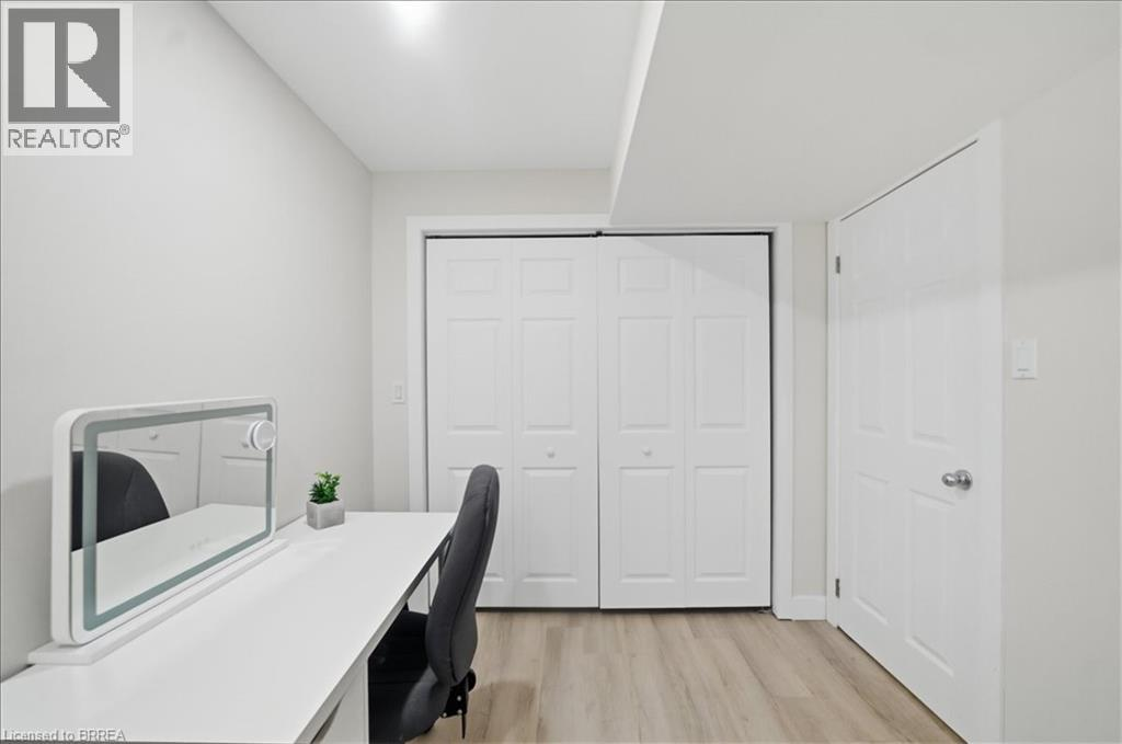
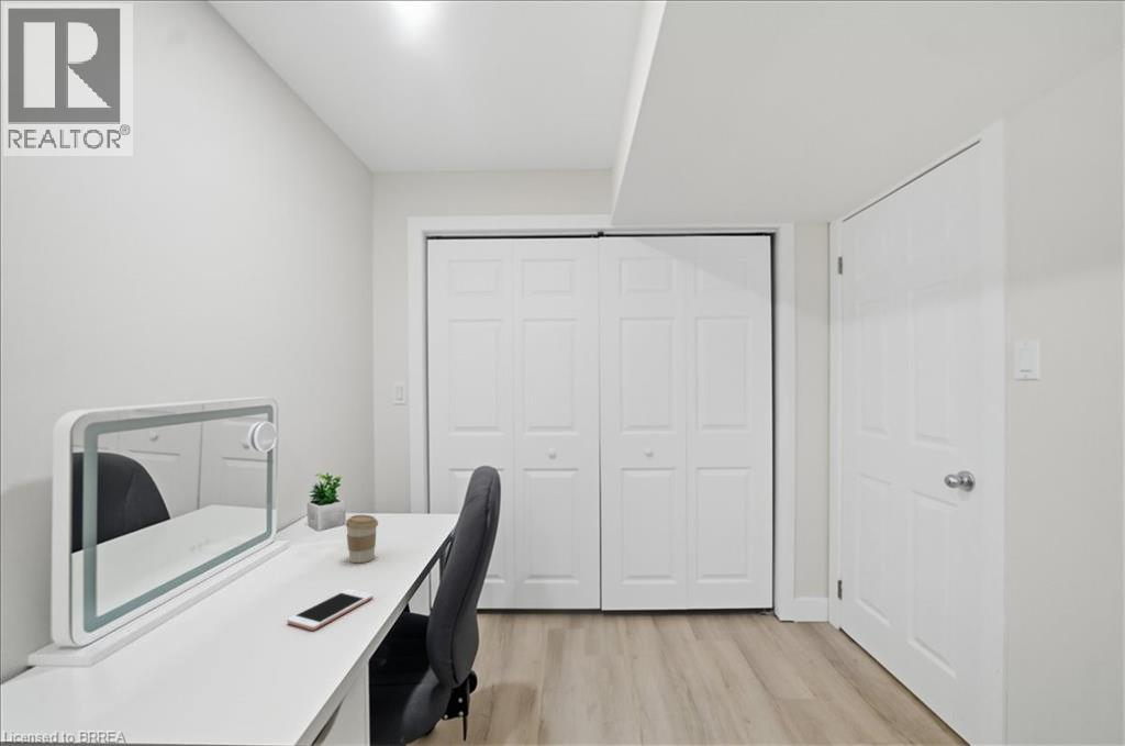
+ coffee cup [345,514,379,564]
+ cell phone [287,588,375,631]
